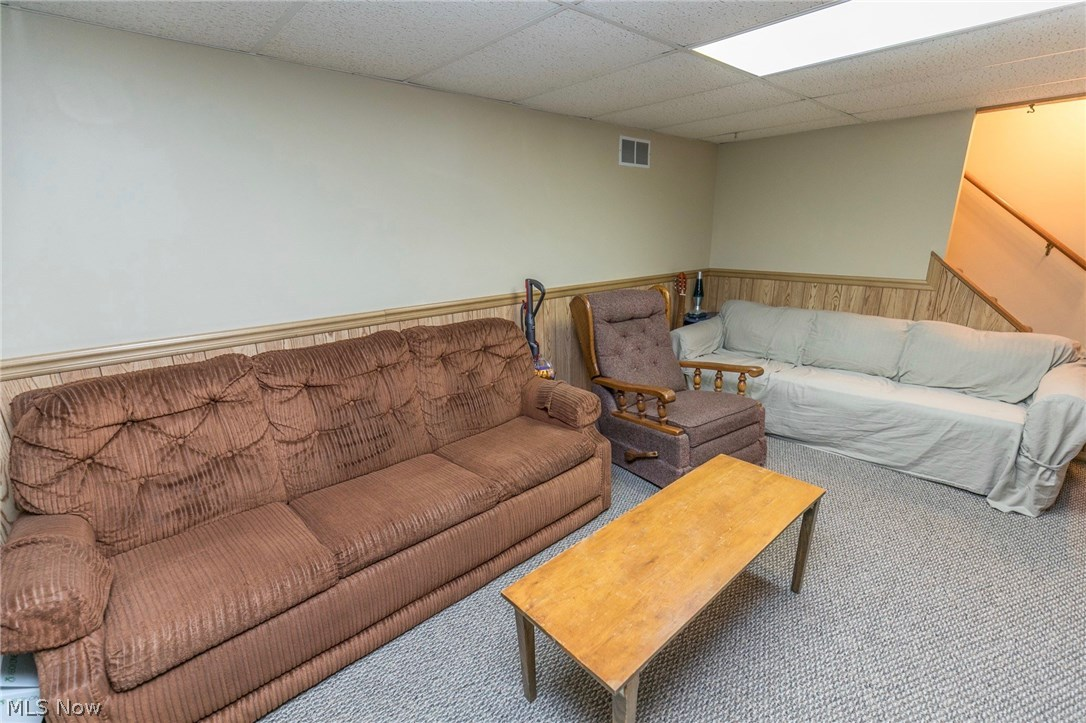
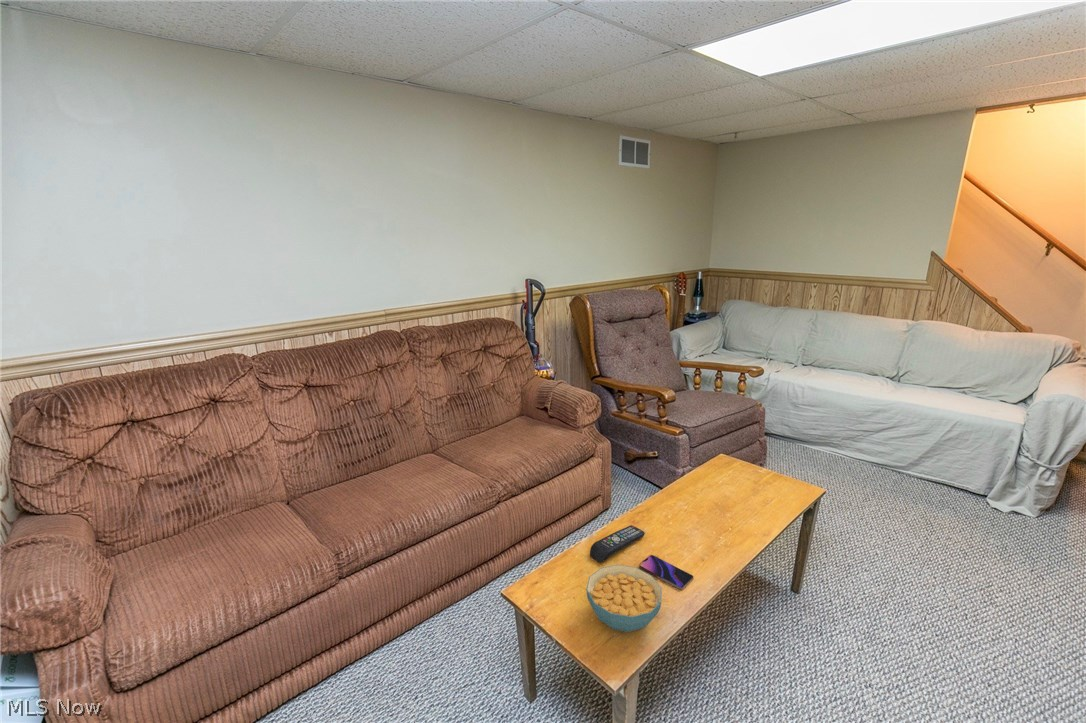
+ remote control [589,524,646,564]
+ cereal bowl [586,564,663,633]
+ smartphone [638,554,694,591]
